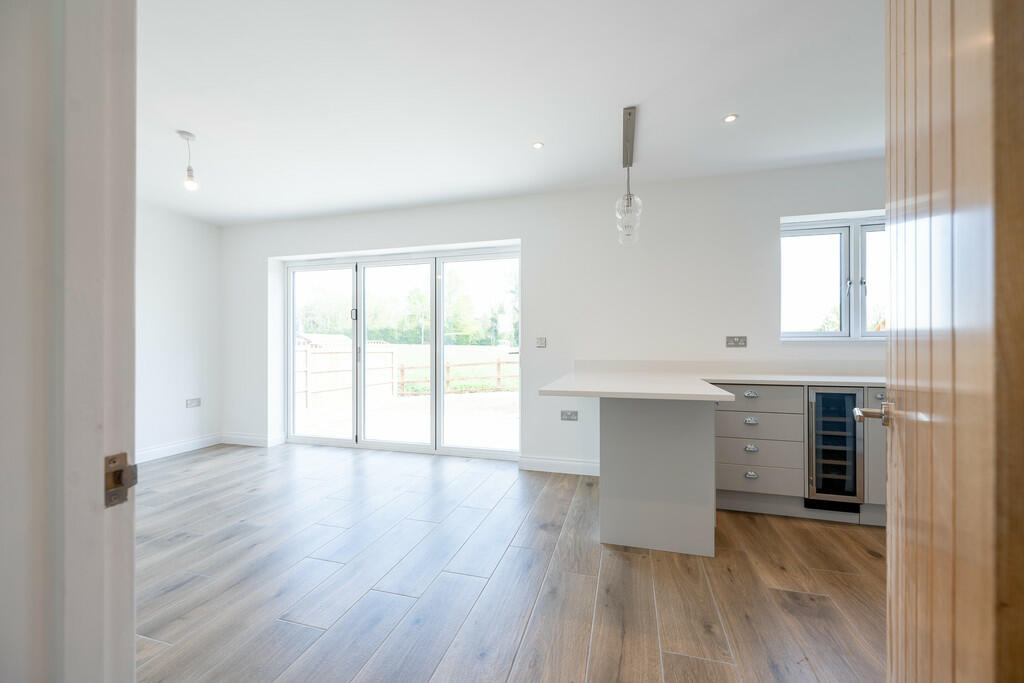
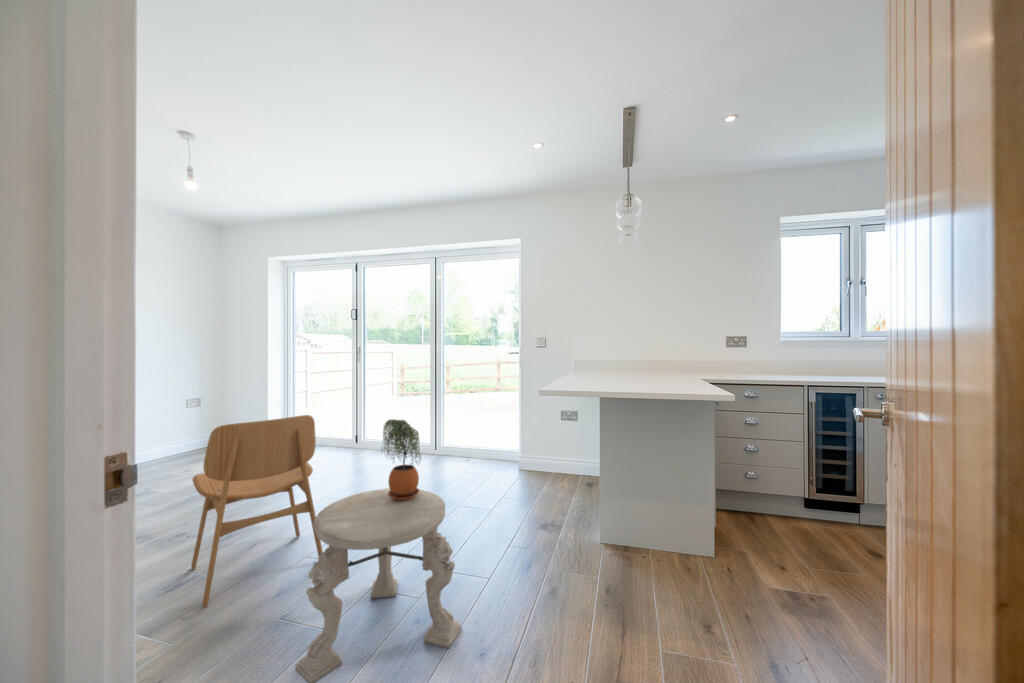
+ side table [294,487,463,683]
+ potted plant [380,418,422,500]
+ dining chair [190,414,323,609]
